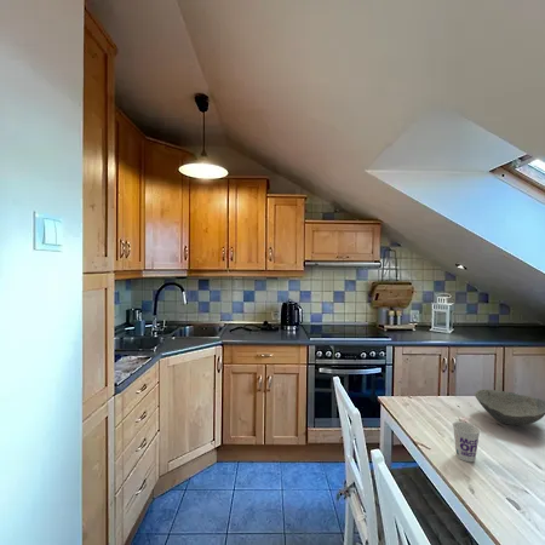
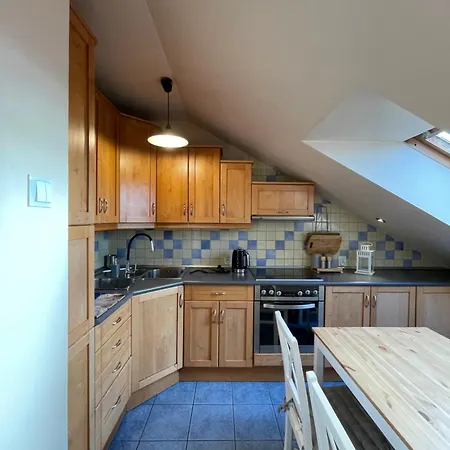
- cup [452,420,482,463]
- bowl [474,388,545,426]
